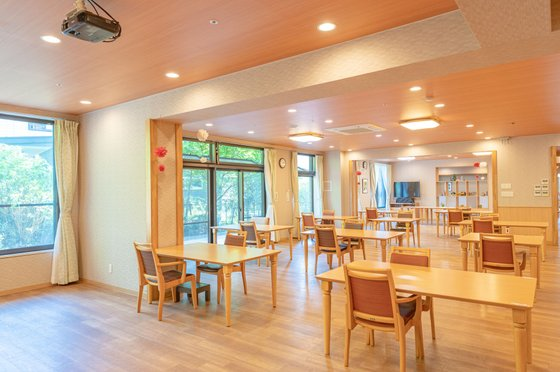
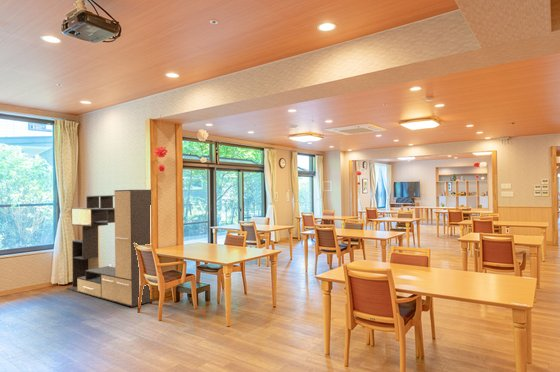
+ media console [66,189,156,308]
